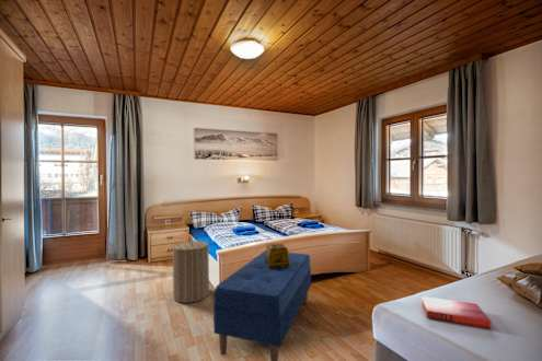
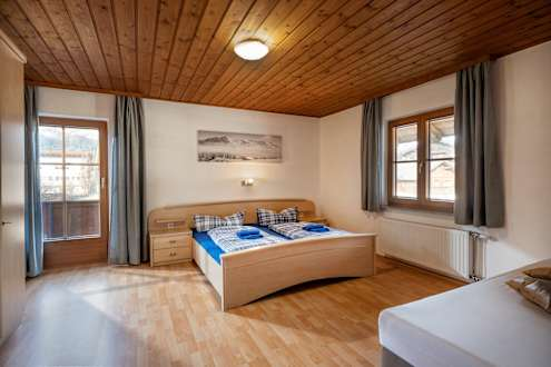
- laundry hamper [171,236,210,304]
- bench [212,249,312,361]
- hardback book [420,295,492,329]
- decorative box [265,243,290,268]
